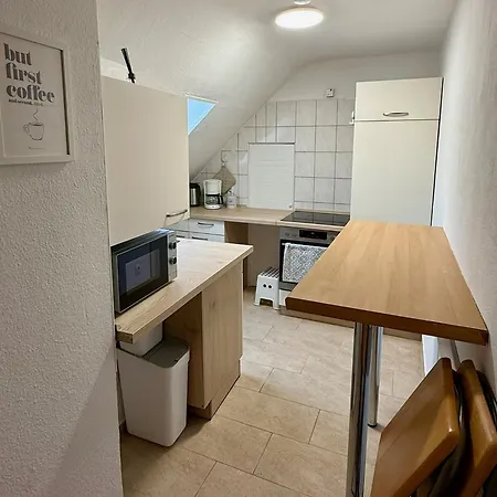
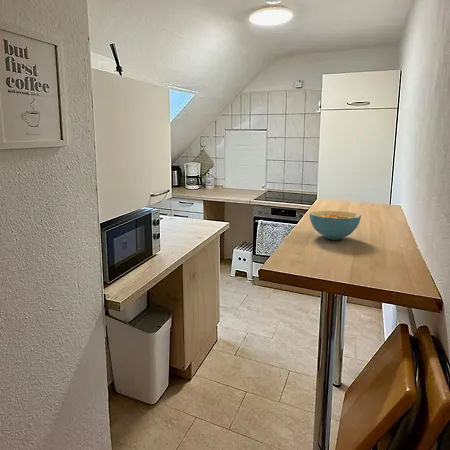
+ cereal bowl [309,210,362,241]
